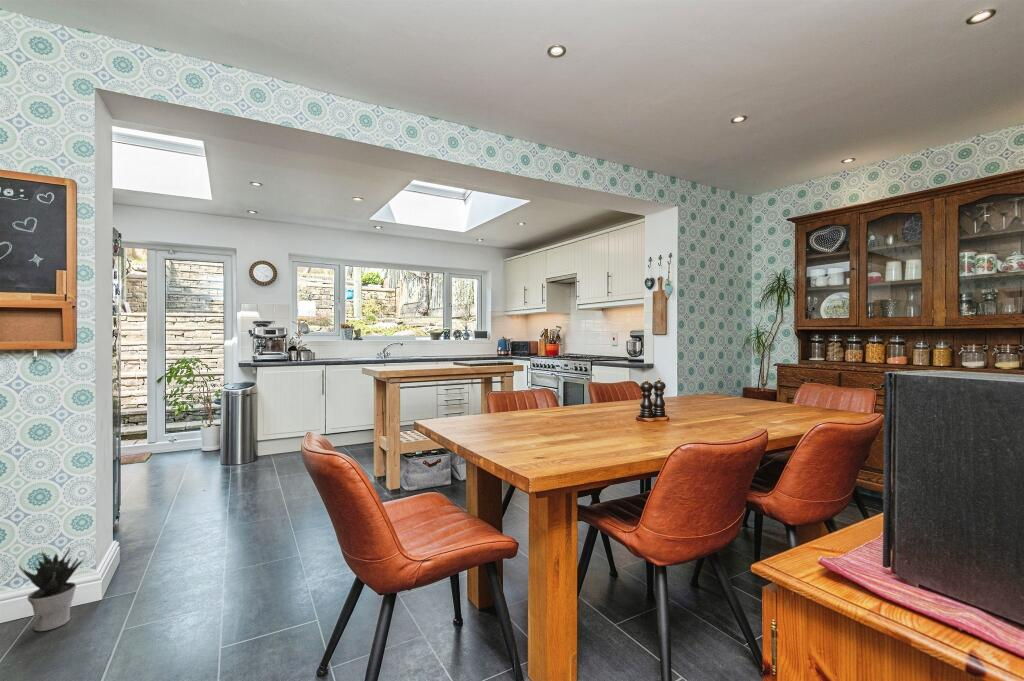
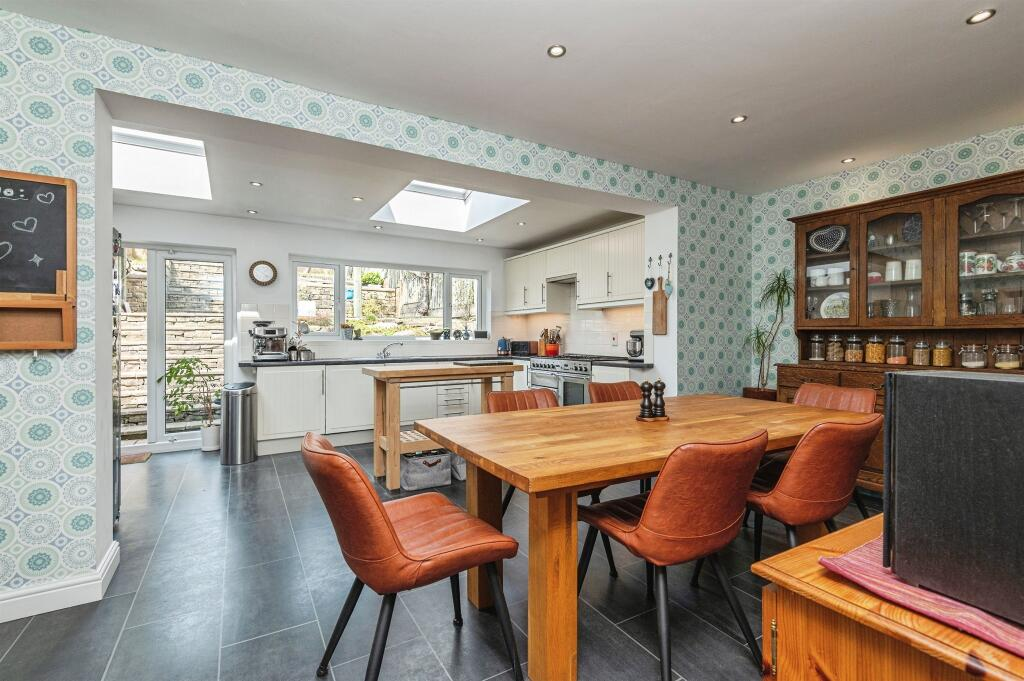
- potted plant [18,546,88,632]
